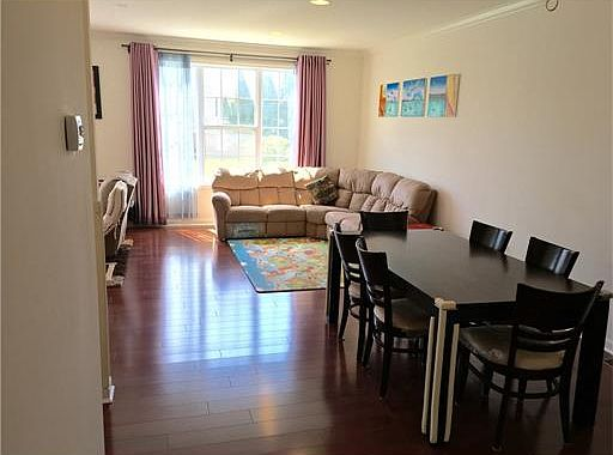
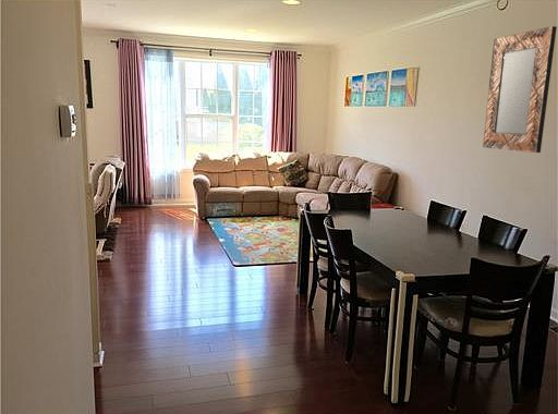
+ home mirror [482,25,558,154]
